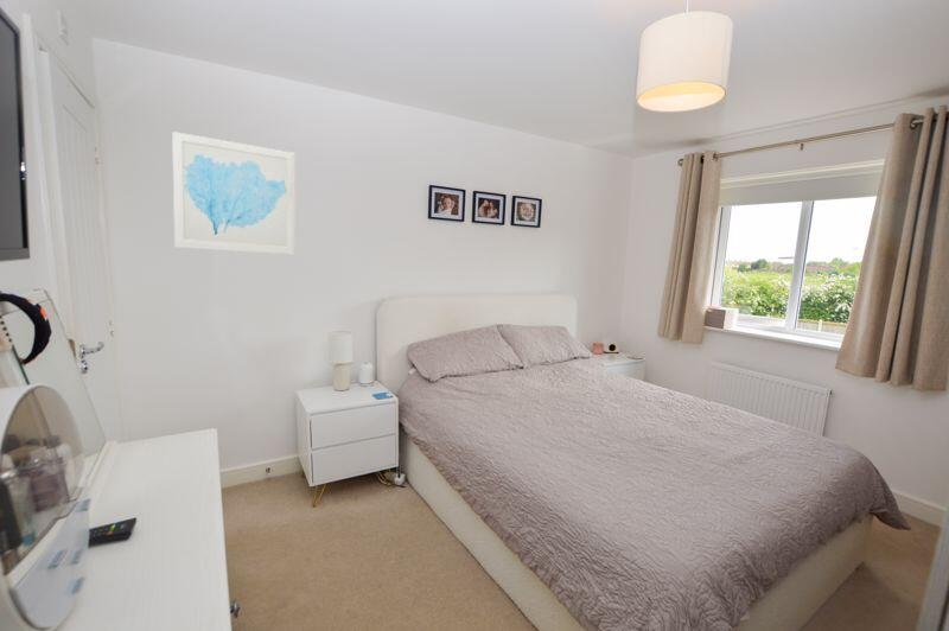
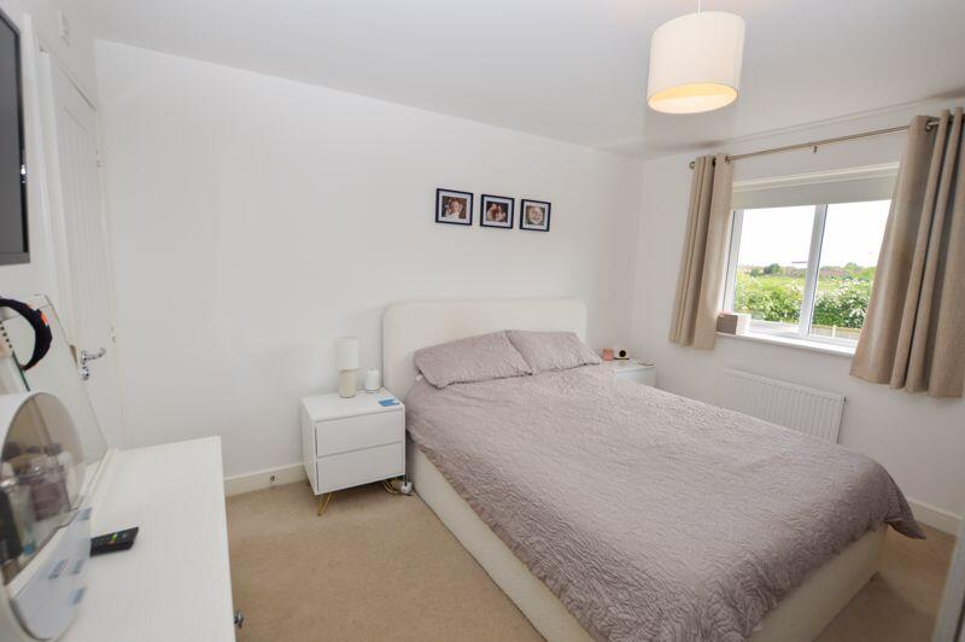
- wall art [171,130,297,255]
